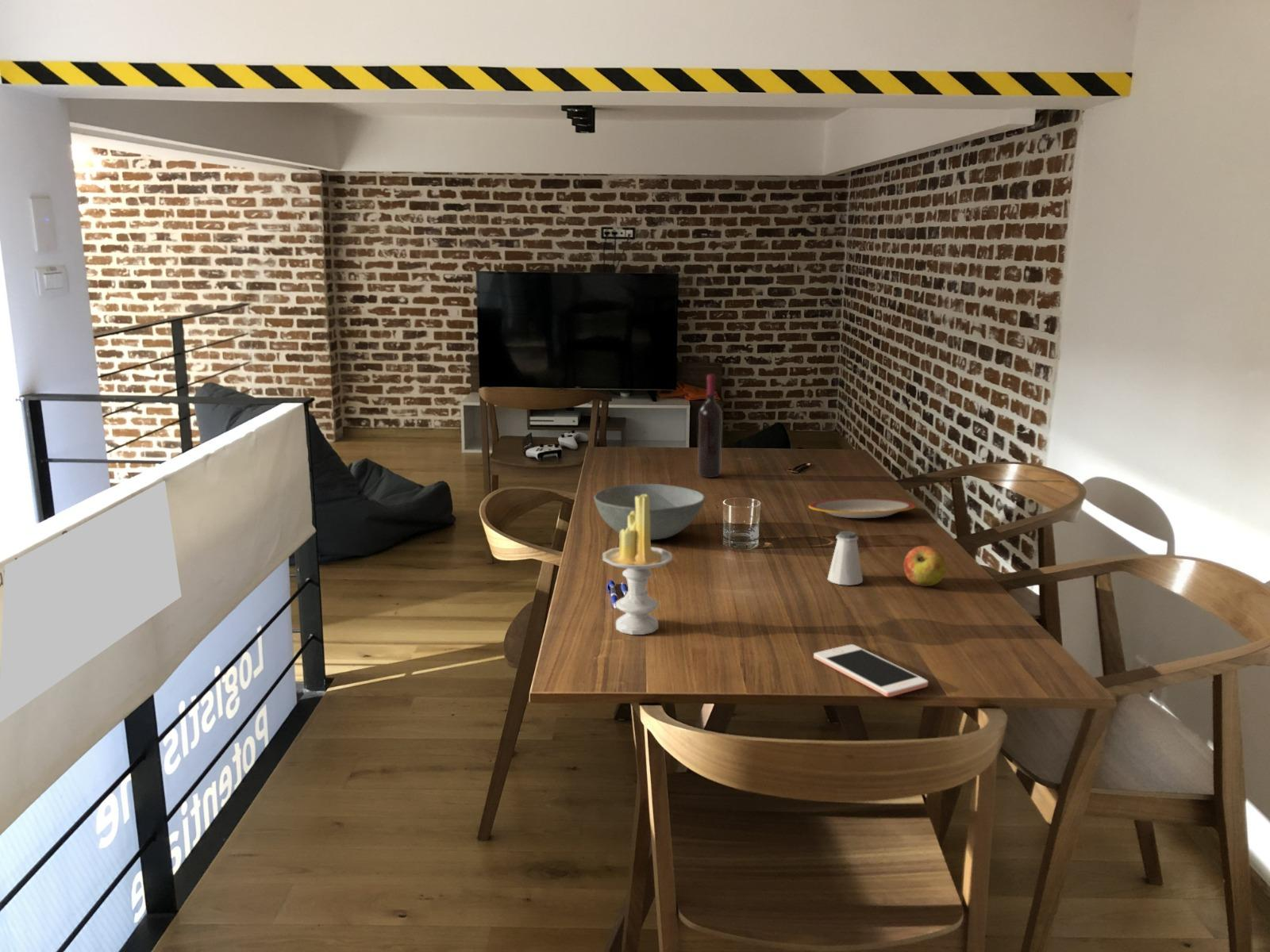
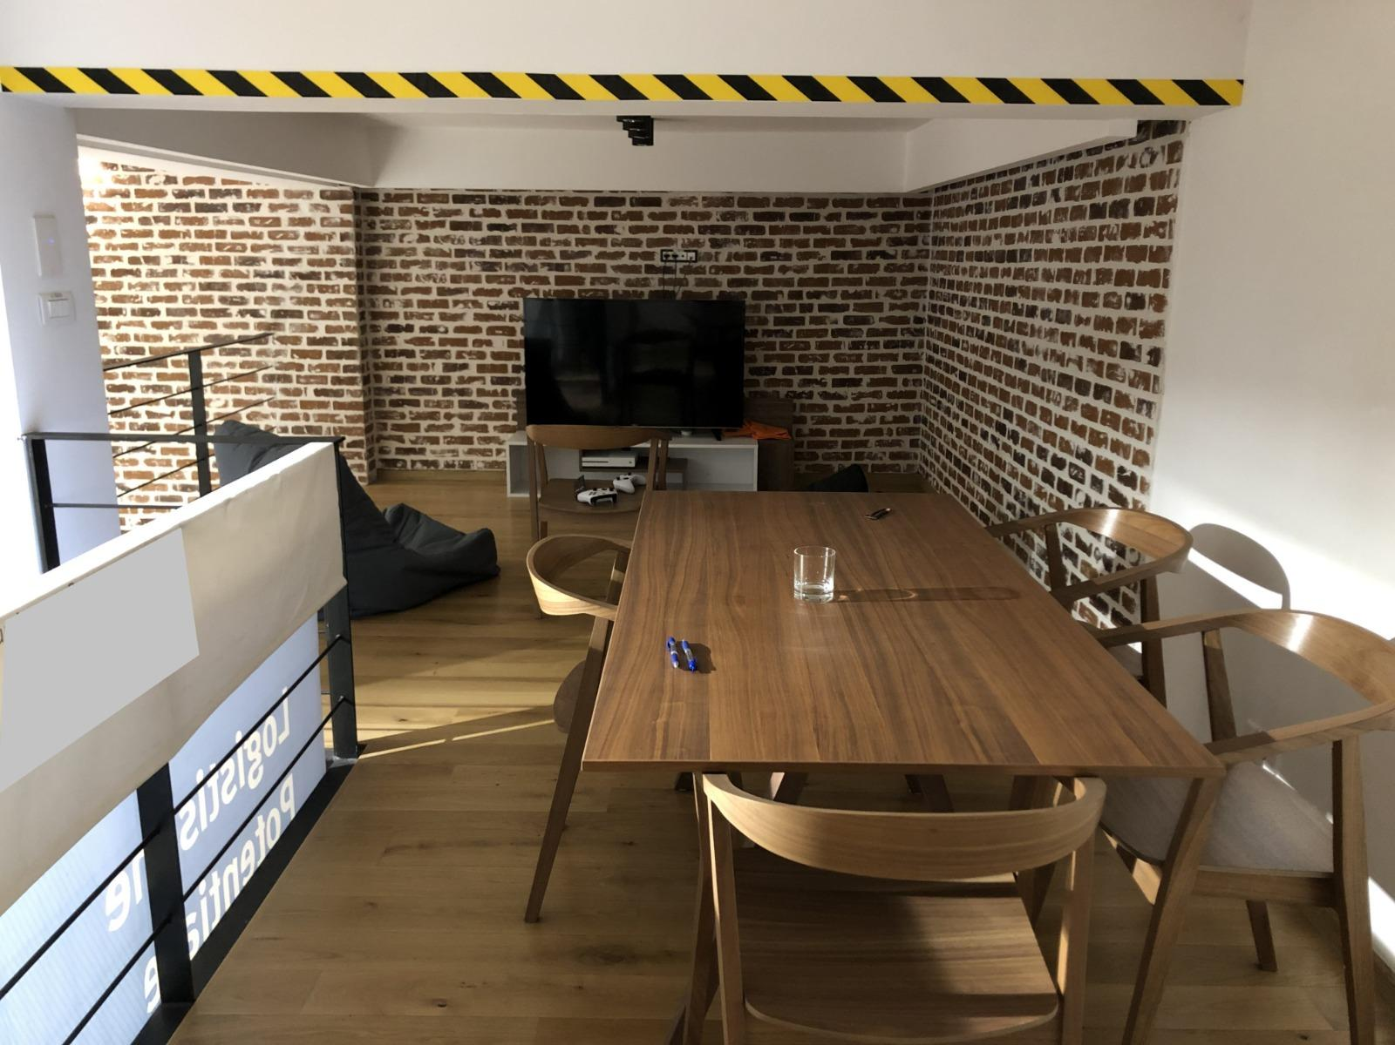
- candle [602,494,673,635]
- saltshaker [826,530,864,586]
- cell phone [813,643,929,697]
- plate [808,497,916,519]
- apple [902,545,947,587]
- wine bottle [697,374,723,478]
- bowl [593,483,706,540]
